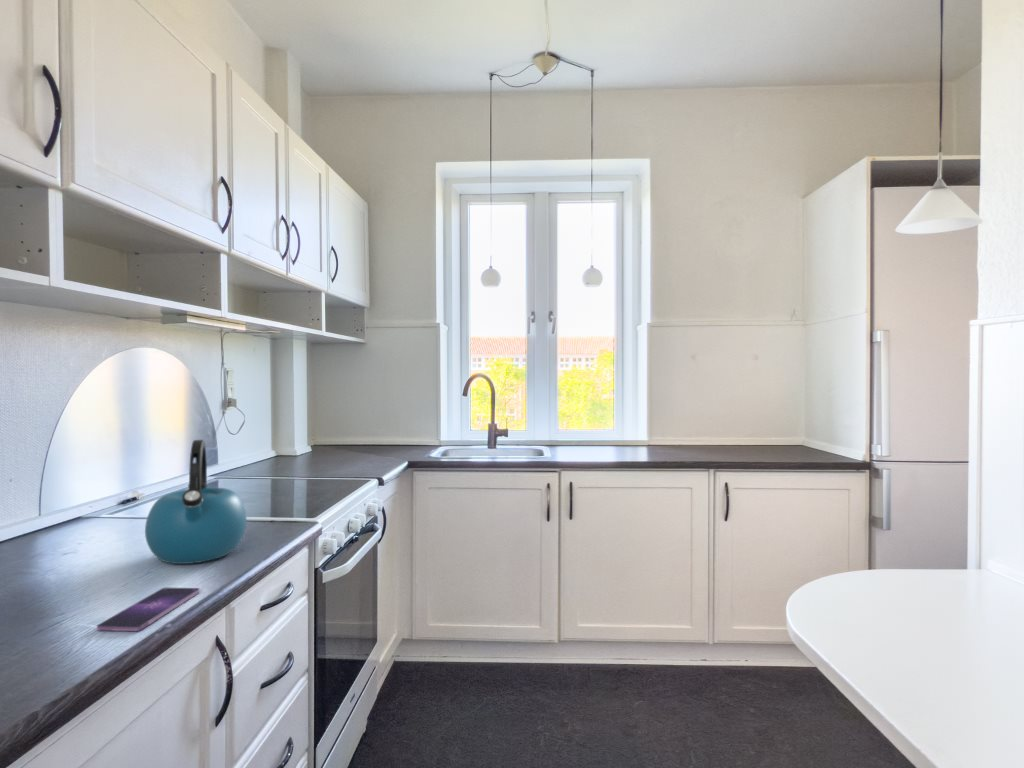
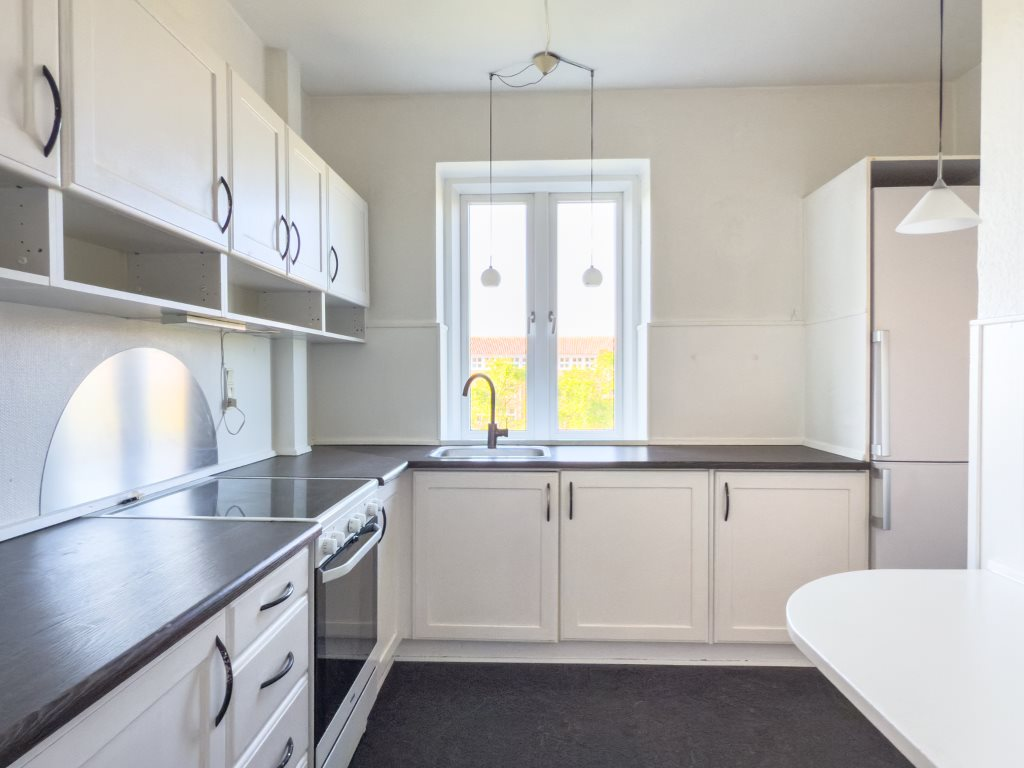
- smartphone [96,587,200,632]
- kettle [144,439,248,565]
